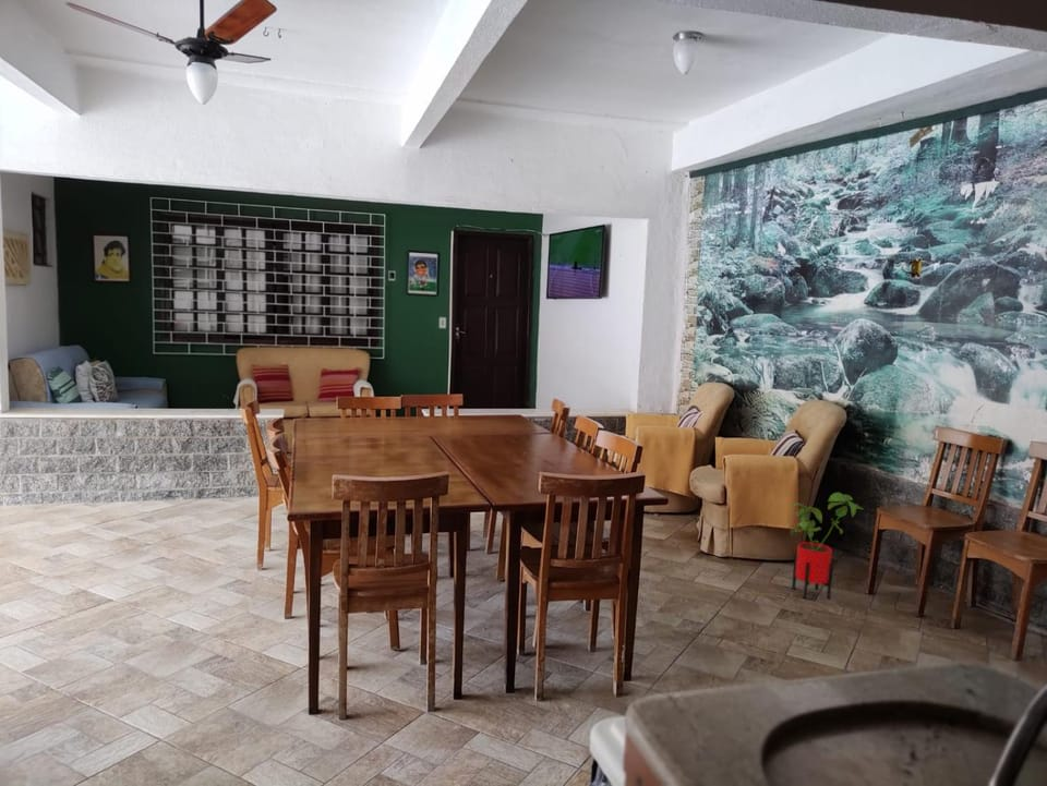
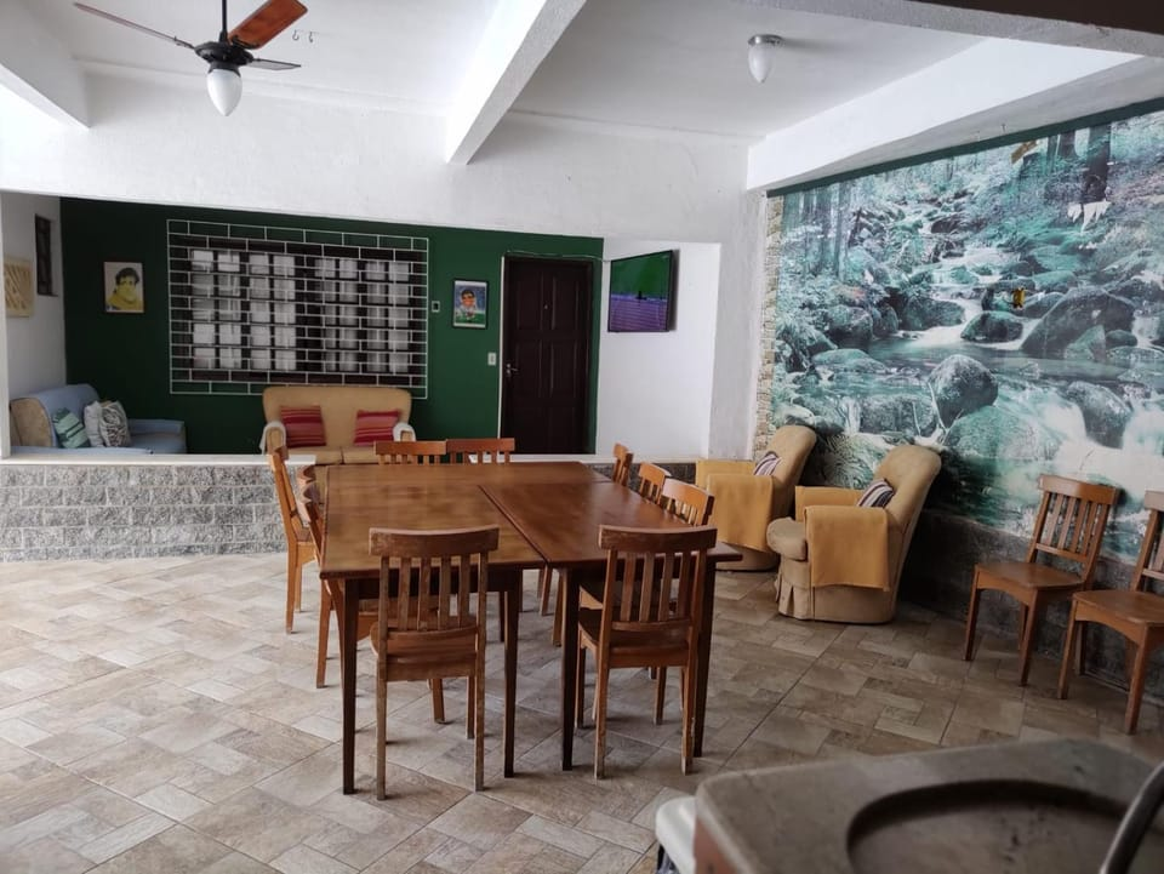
- house plant [790,492,865,600]
